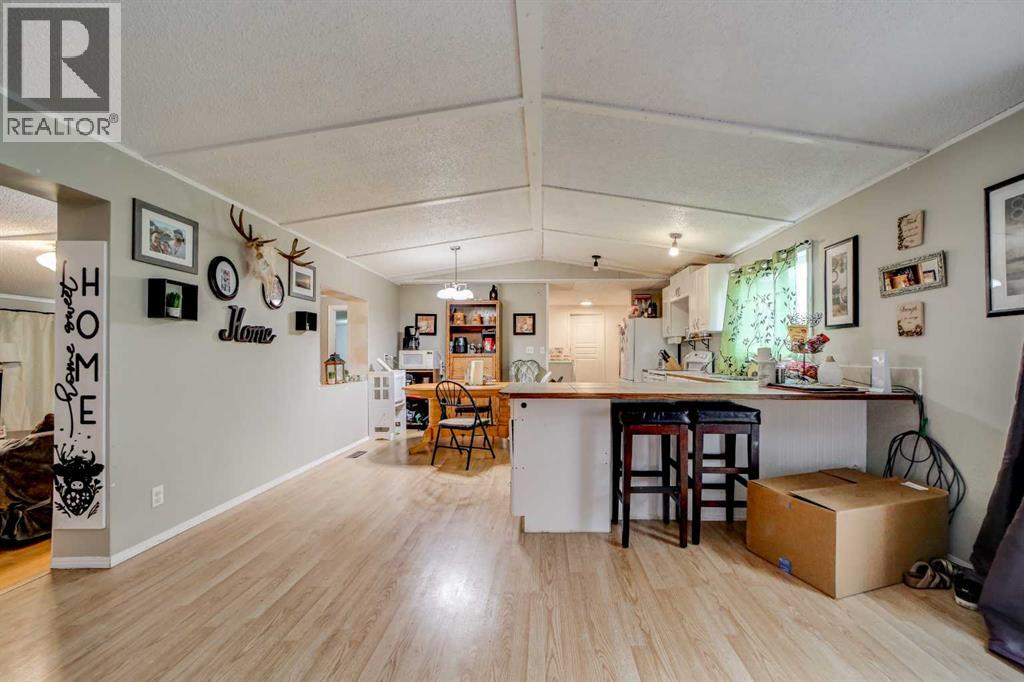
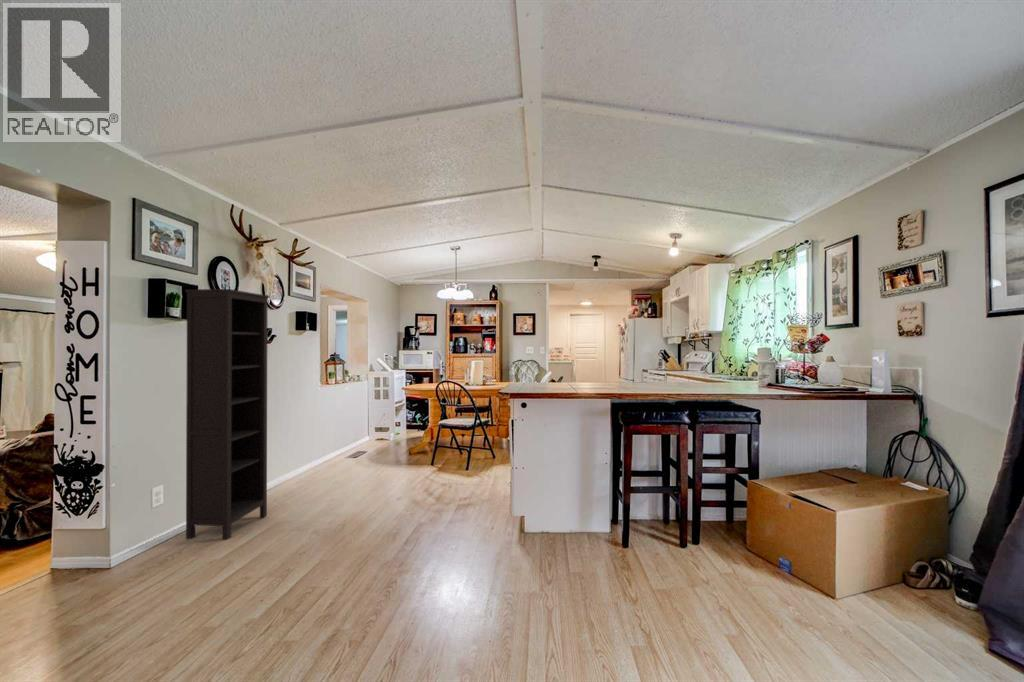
+ bookcase [184,288,270,541]
